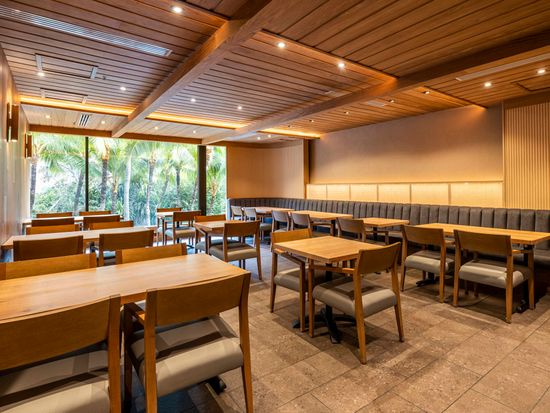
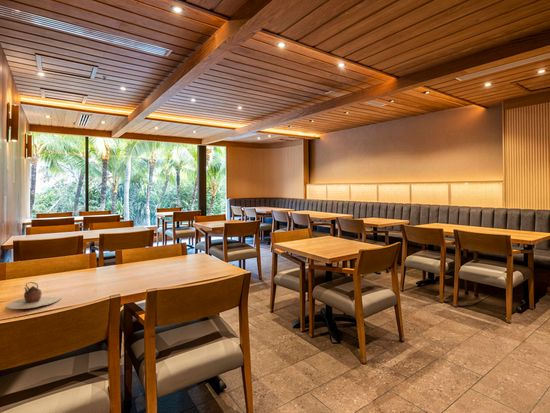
+ teapot [5,281,62,310]
